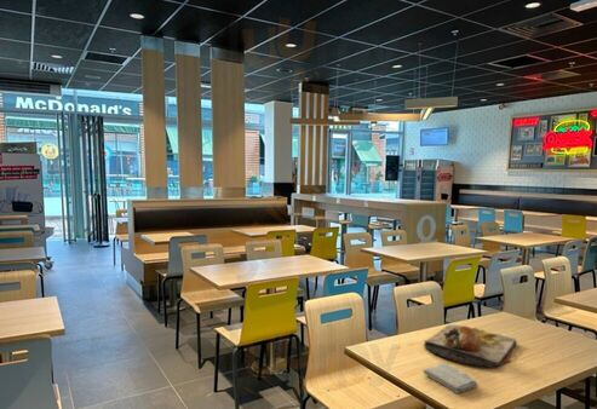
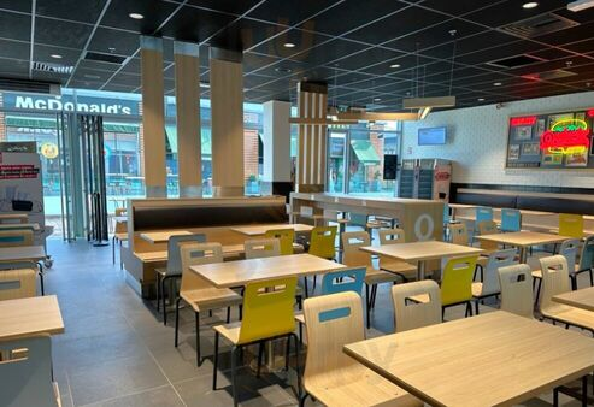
- food tray [423,323,518,368]
- washcloth [421,362,480,394]
